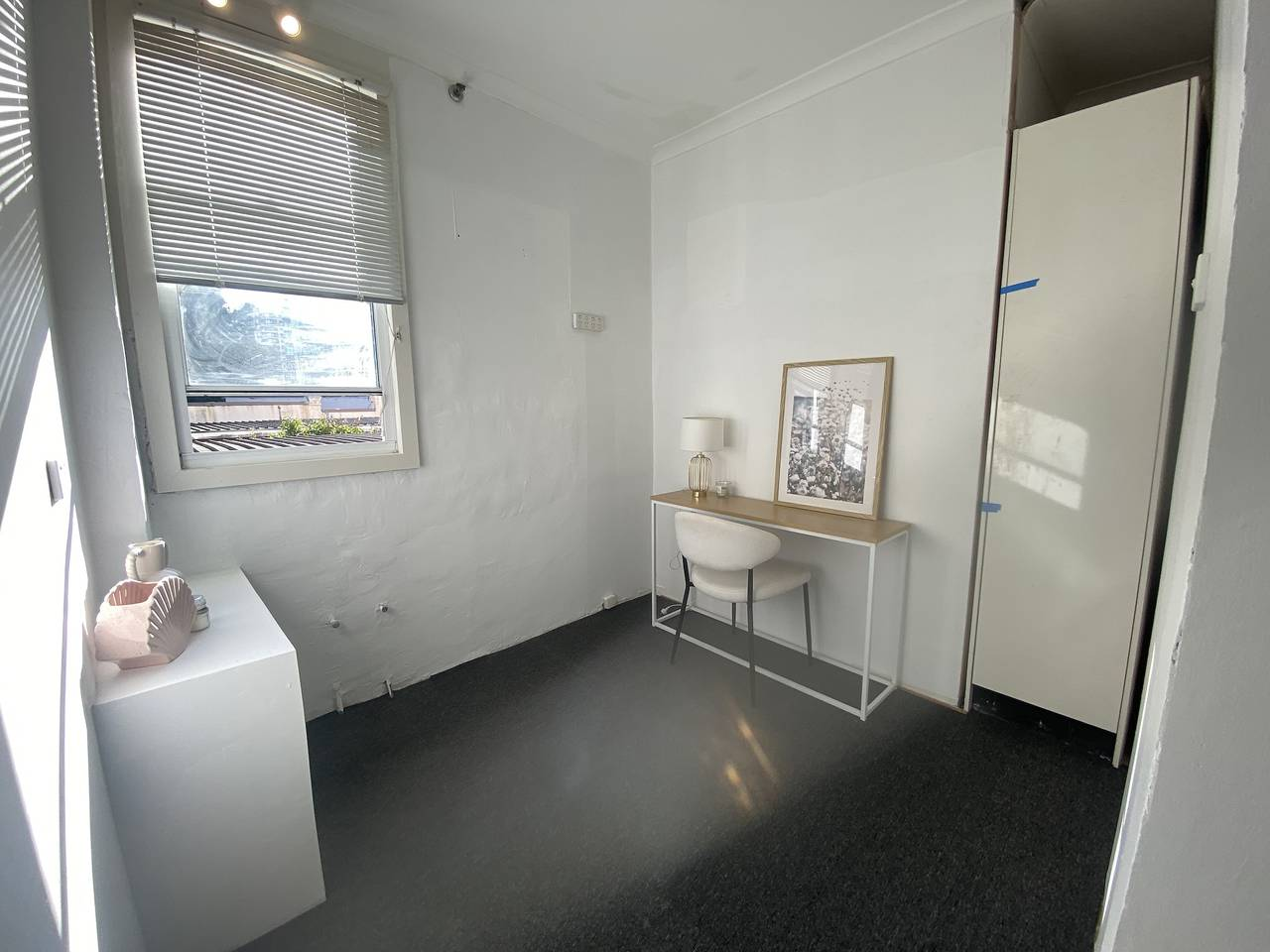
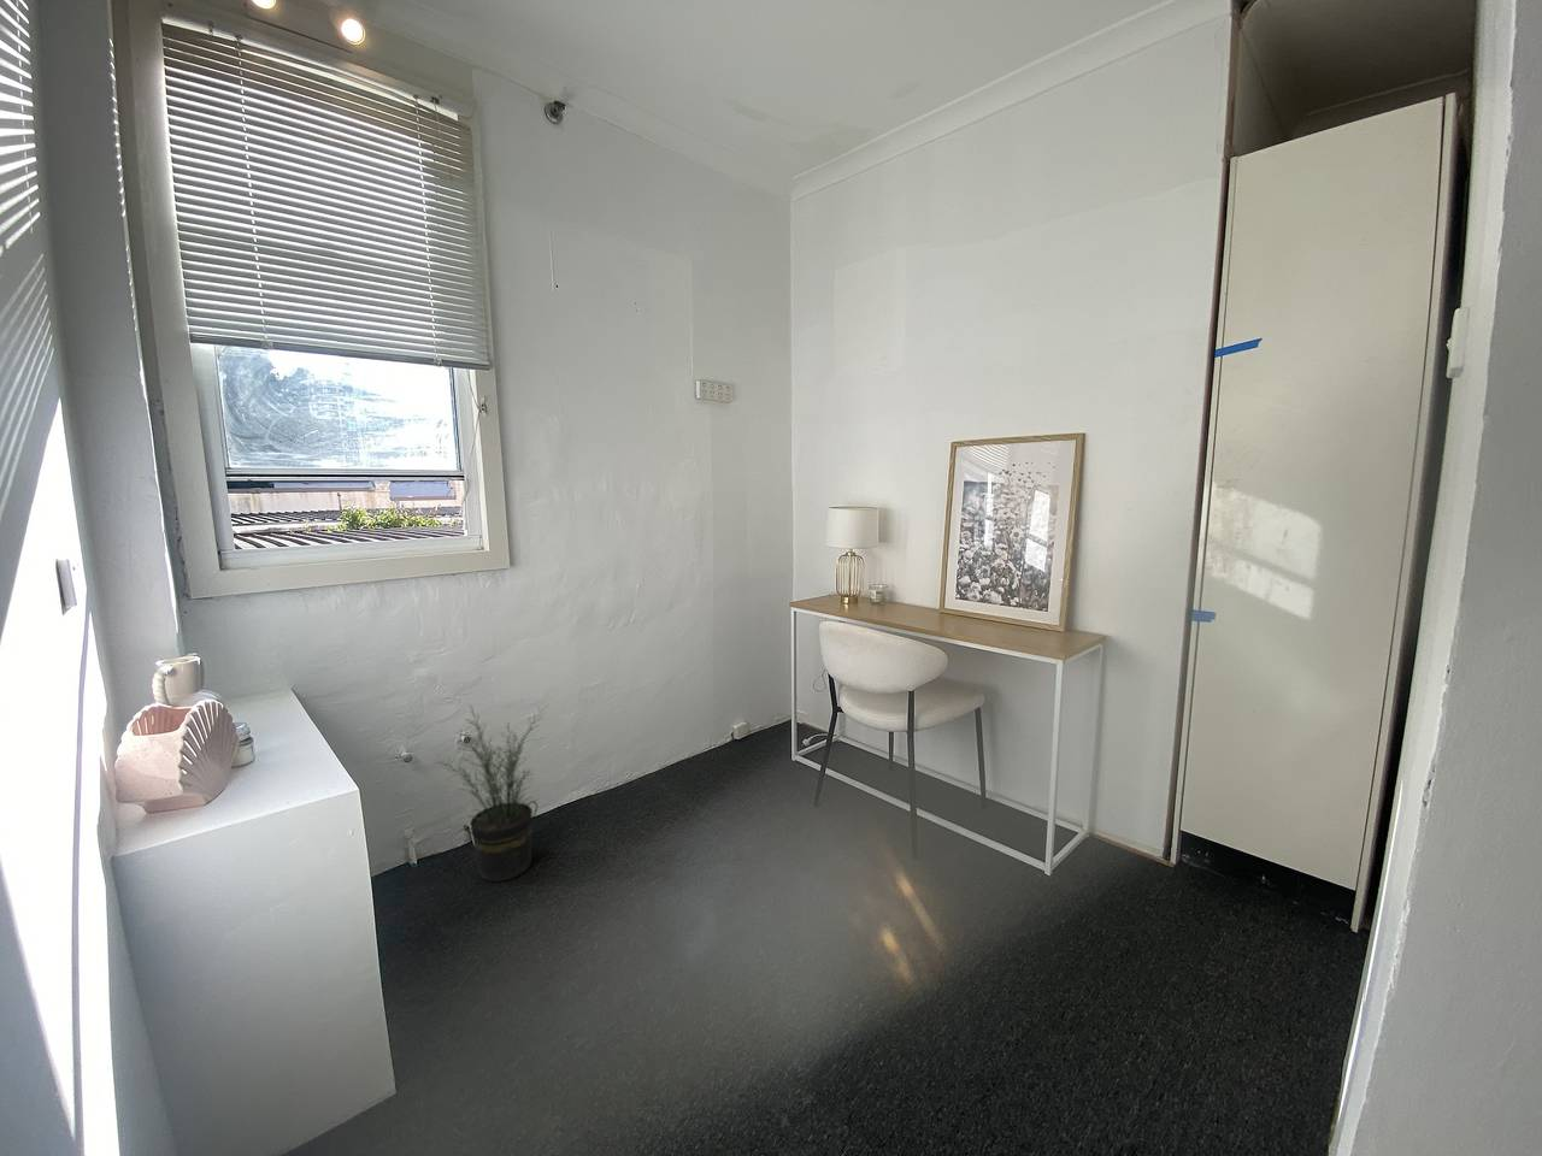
+ potted plant [433,704,549,883]
